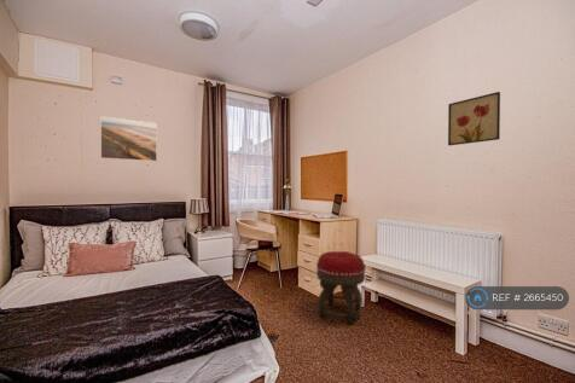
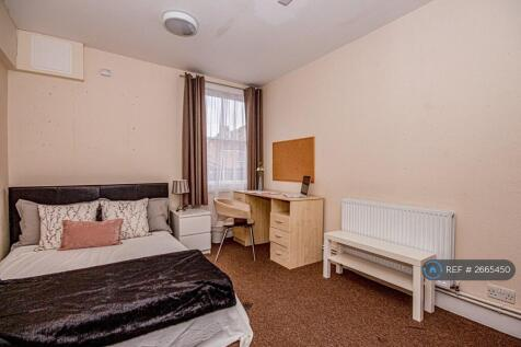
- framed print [99,115,158,163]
- footstool [315,250,366,326]
- wall art [447,91,501,146]
